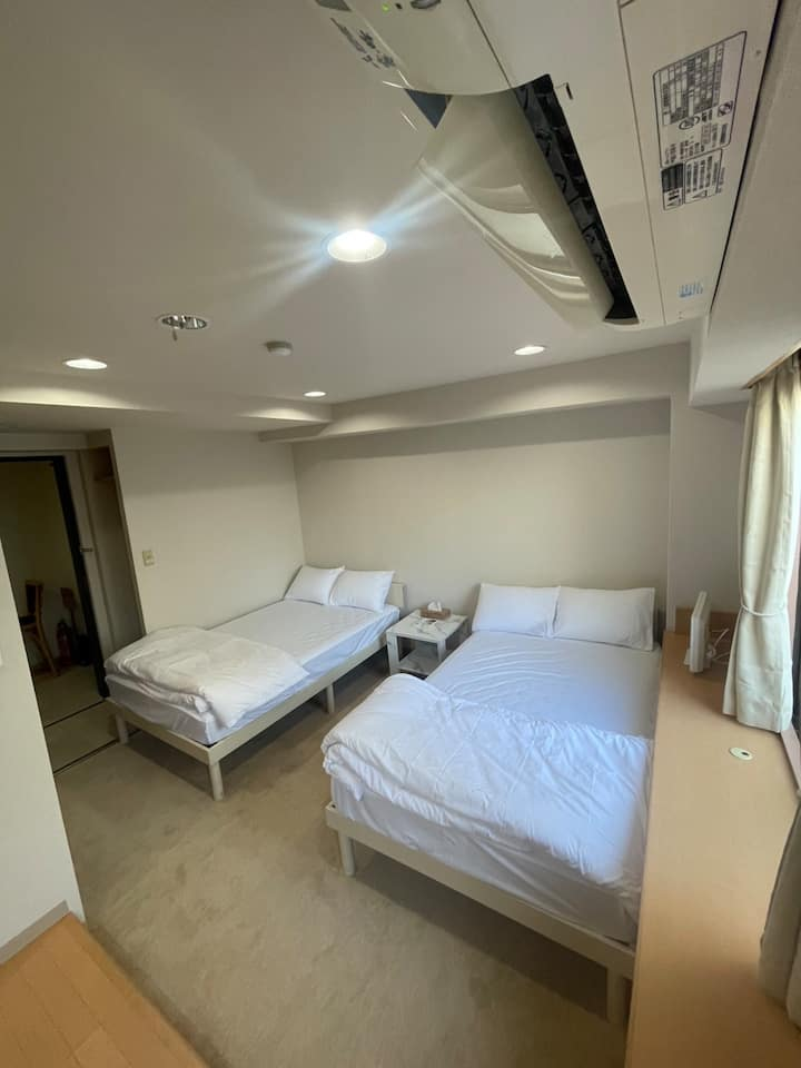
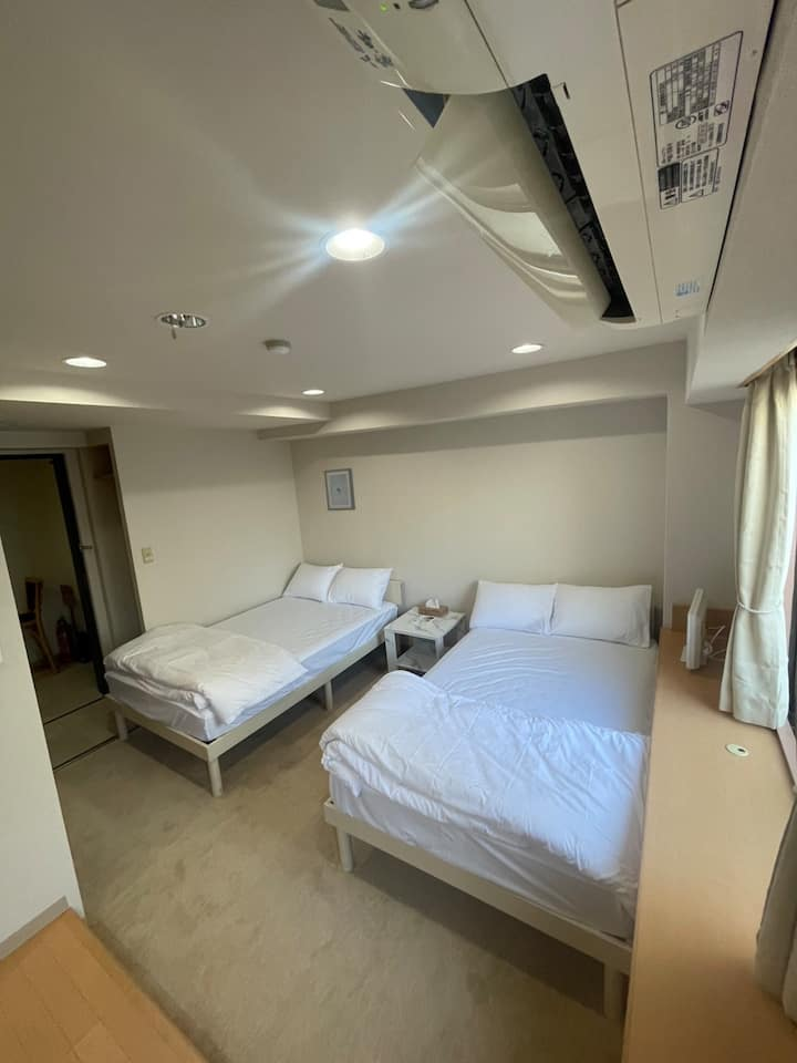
+ wall art [323,467,356,512]
